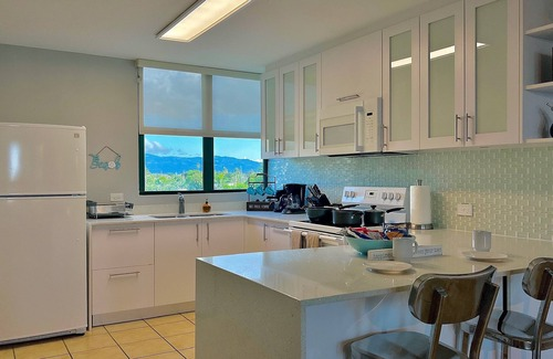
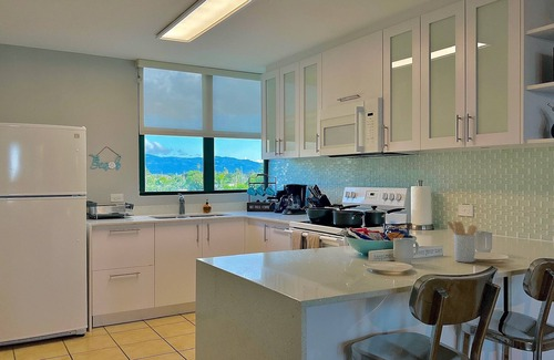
+ utensil holder [447,220,479,264]
